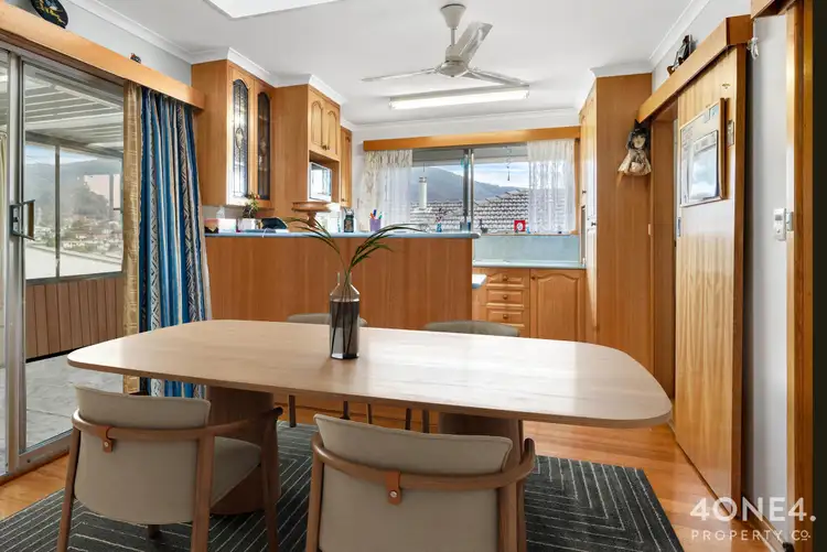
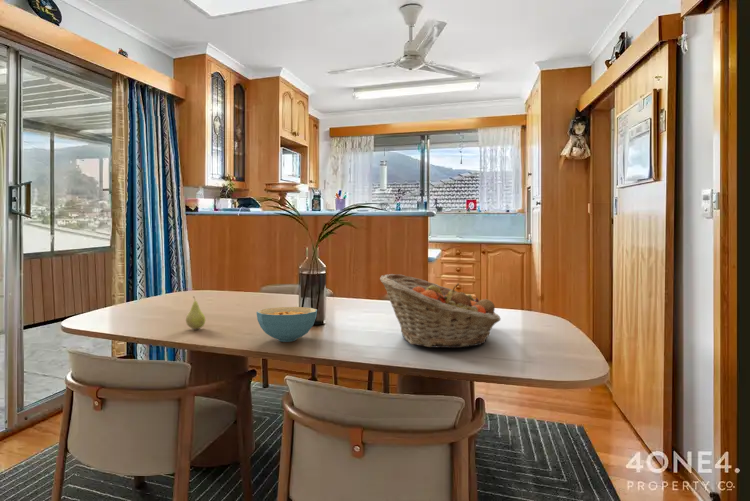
+ cereal bowl [255,306,318,343]
+ fruit [185,295,206,330]
+ fruit basket [379,273,501,349]
